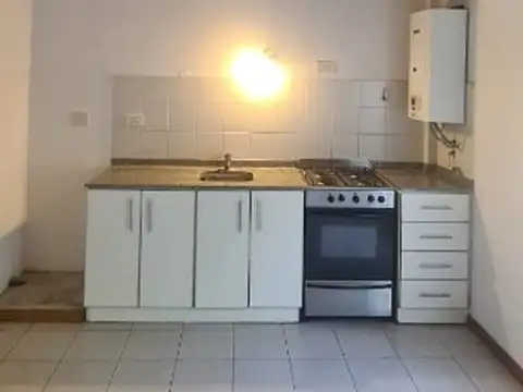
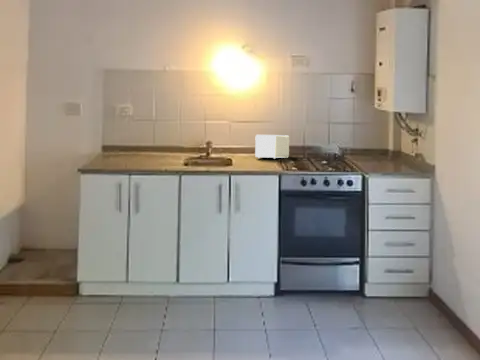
+ toaster [254,134,290,160]
